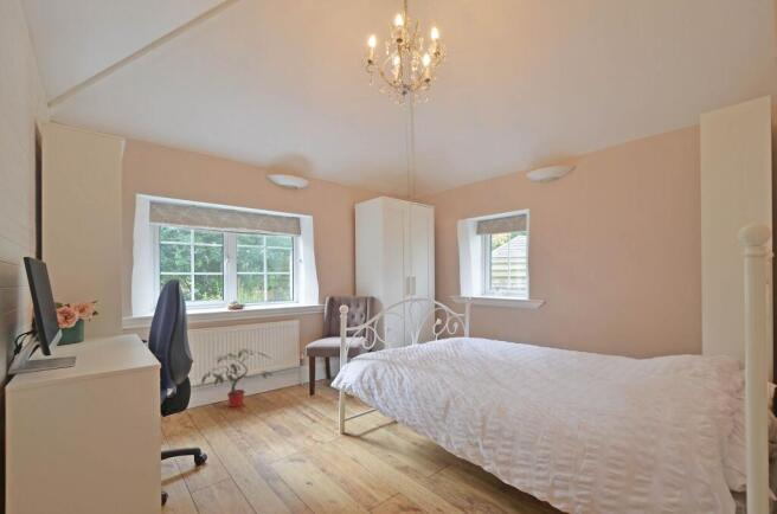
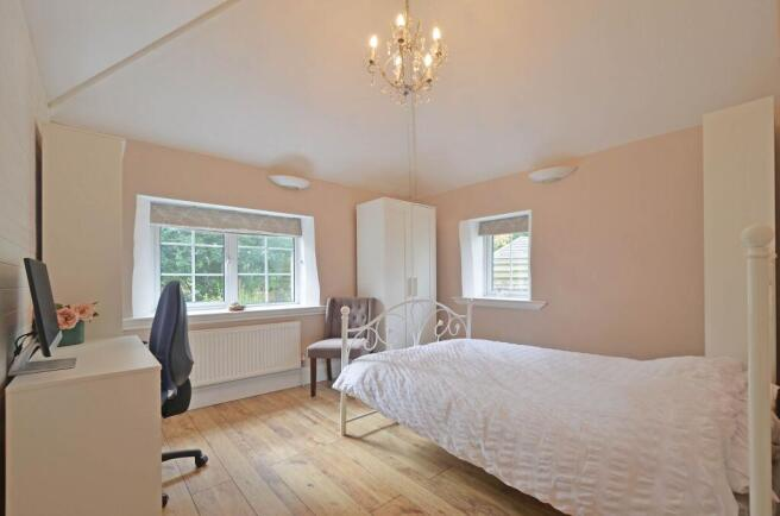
- potted plant [199,347,275,409]
